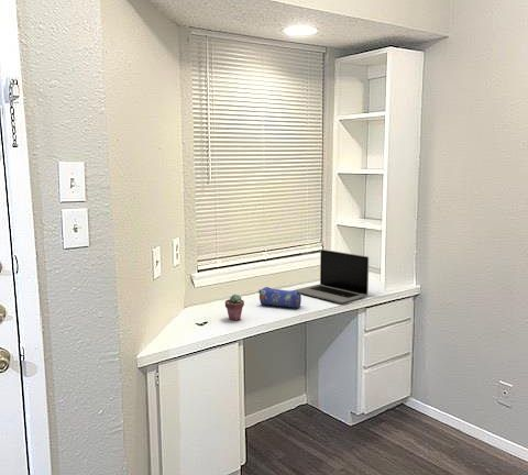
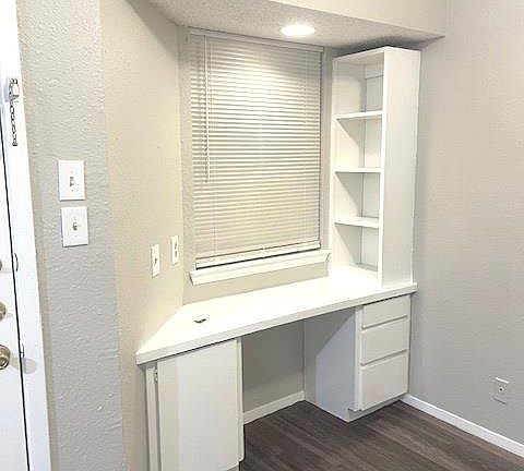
- potted succulent [224,294,245,321]
- pencil case [257,286,302,309]
- laptop [294,248,370,305]
